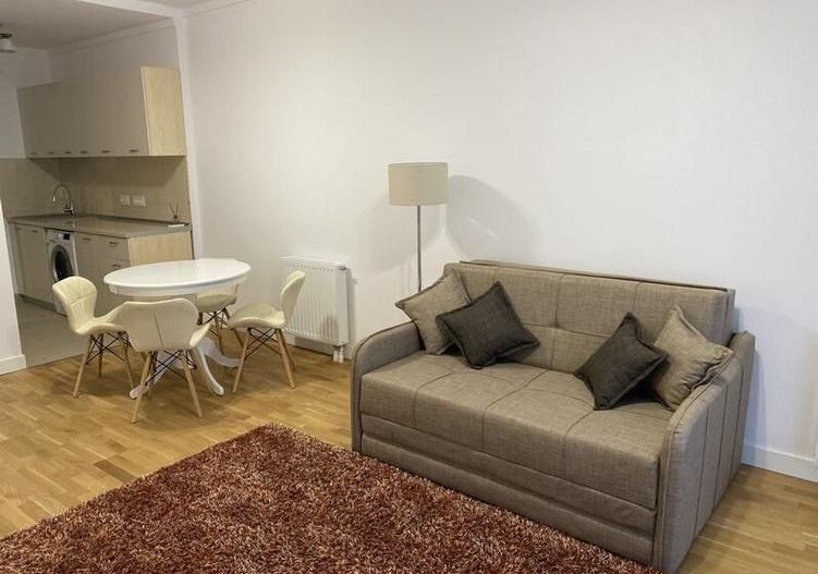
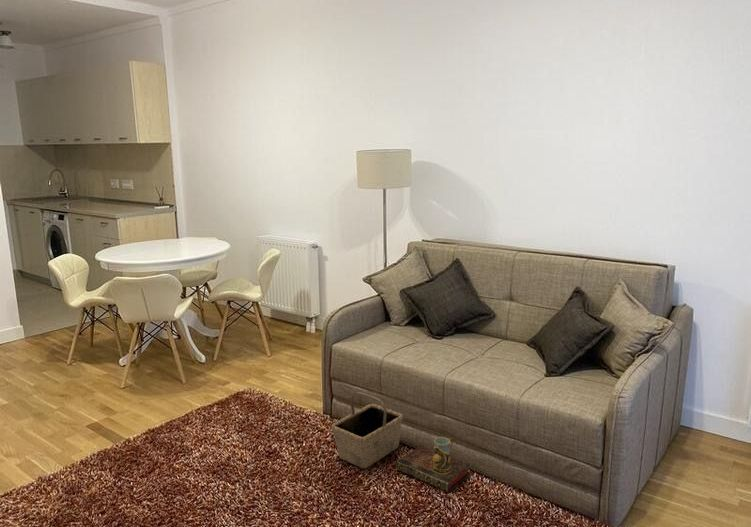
+ mug [432,436,454,474]
+ basket [331,391,404,469]
+ book [395,445,472,493]
